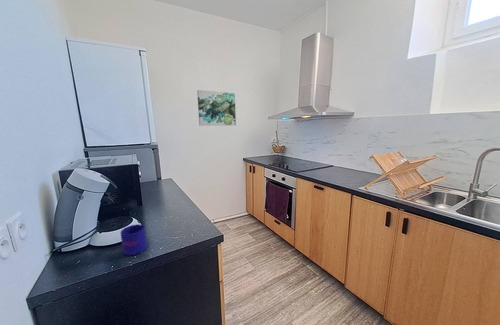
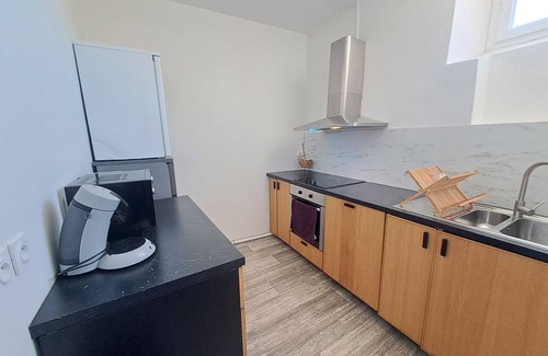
- wall art [196,89,237,127]
- mug [120,223,148,256]
